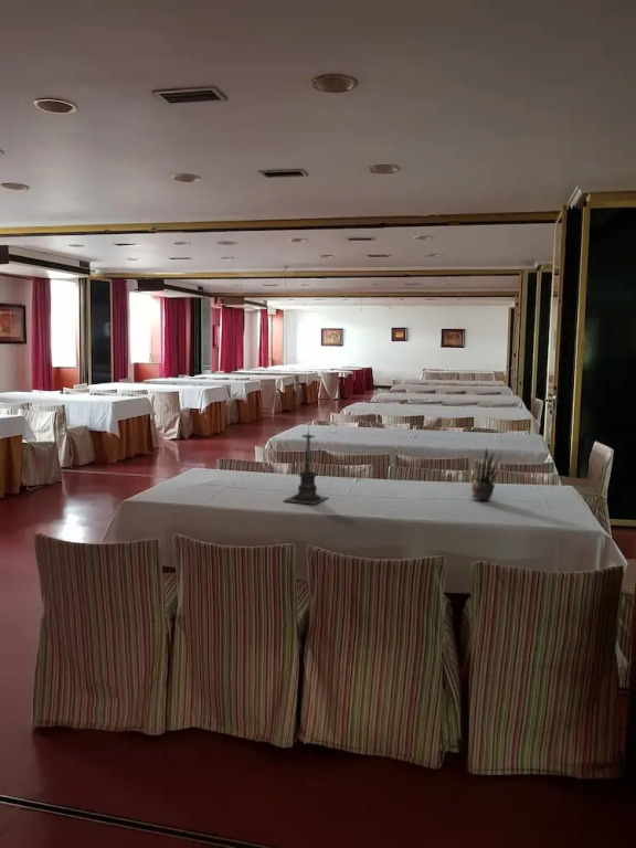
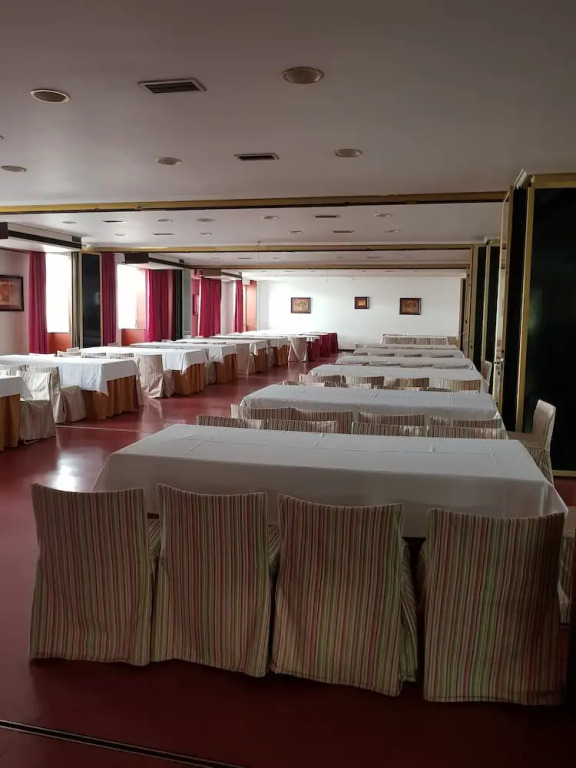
- candle holder [283,424,330,506]
- potted plant [470,446,502,502]
